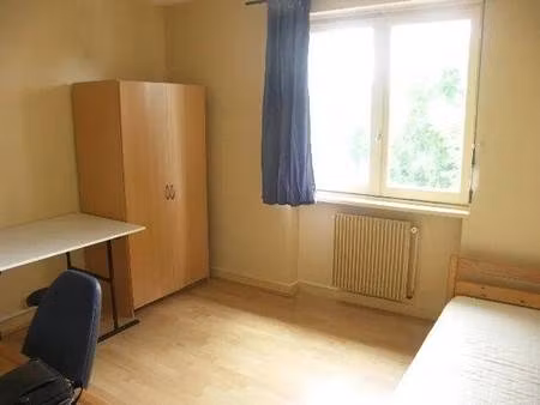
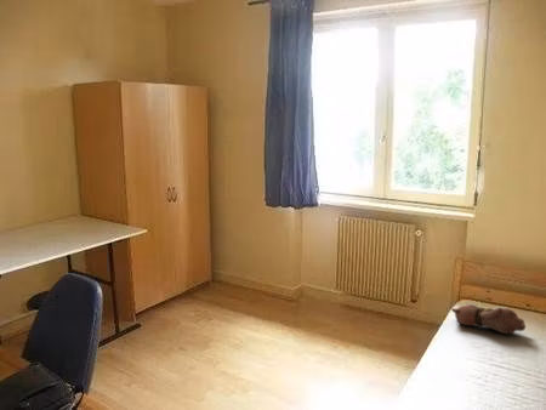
+ teddy bear [450,302,527,335]
